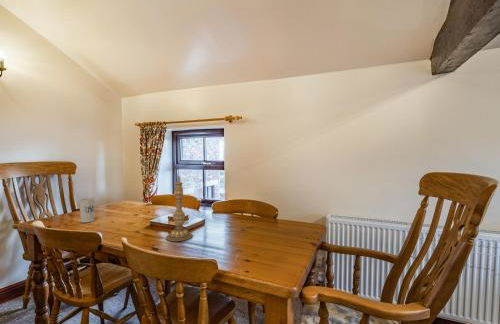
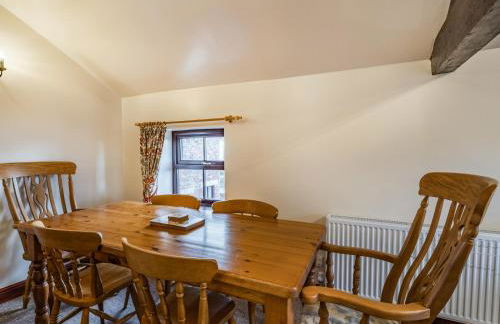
- candlestick [165,174,194,242]
- cup [78,197,96,224]
